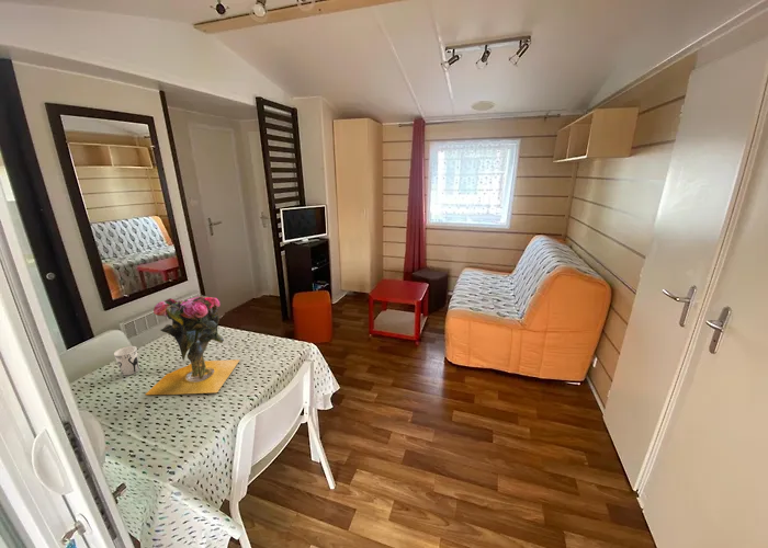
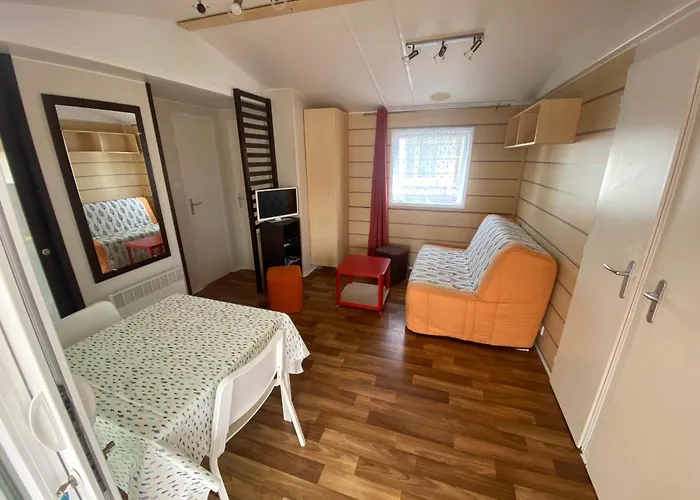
- cup [113,345,140,377]
- vase [145,295,241,396]
